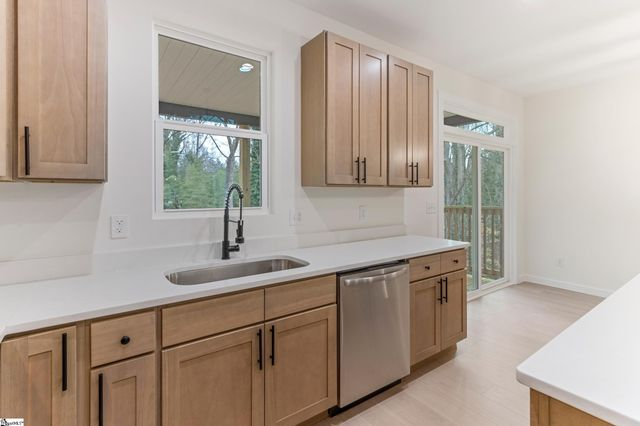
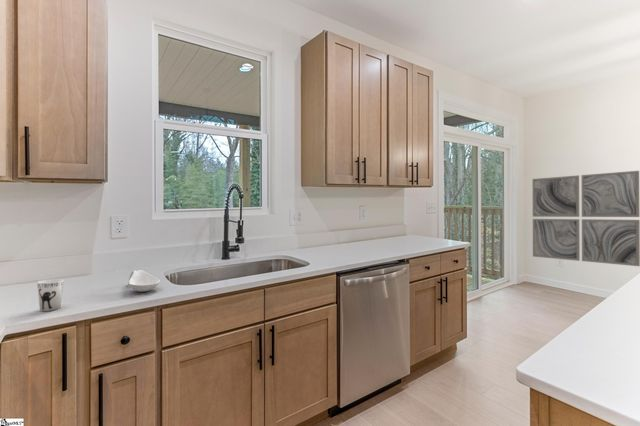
+ wall art [531,170,640,267]
+ cup [36,278,65,312]
+ spoon rest [127,269,161,293]
